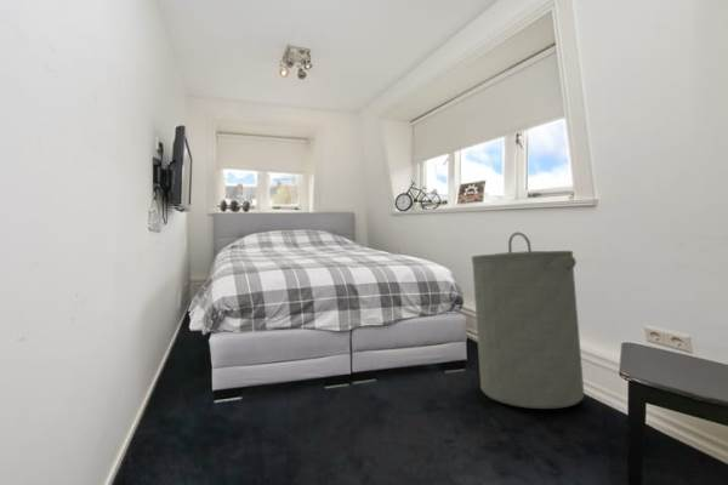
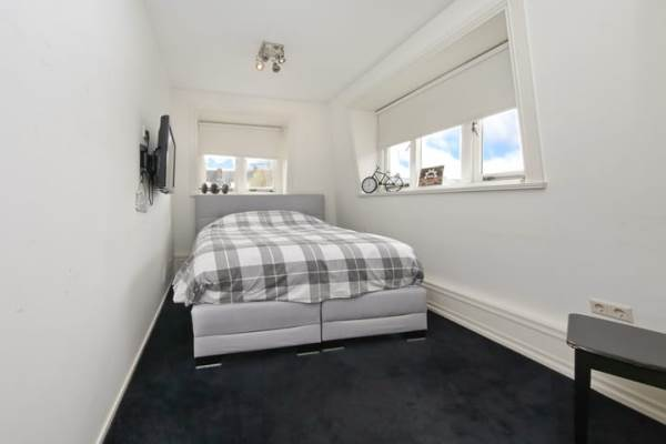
- laundry hamper [471,232,585,410]
